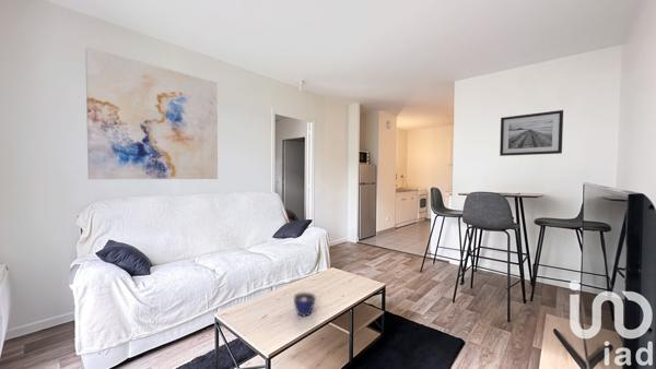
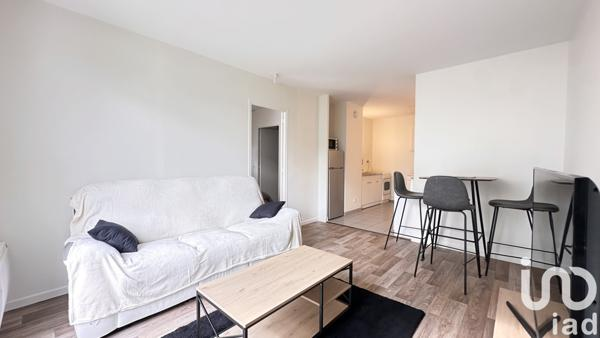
- wall art [499,109,564,157]
- wall art [84,46,219,180]
- cup [293,290,317,318]
